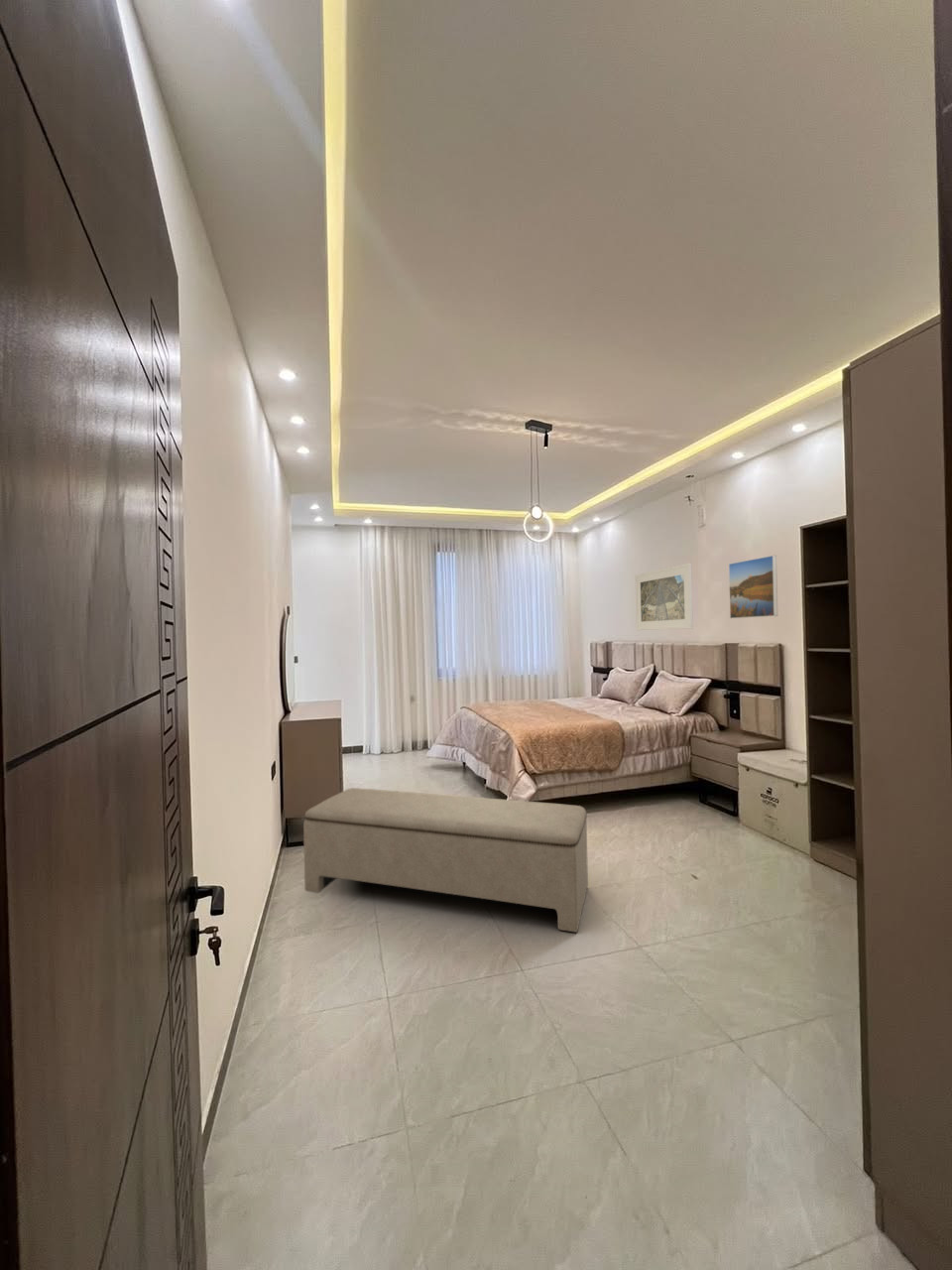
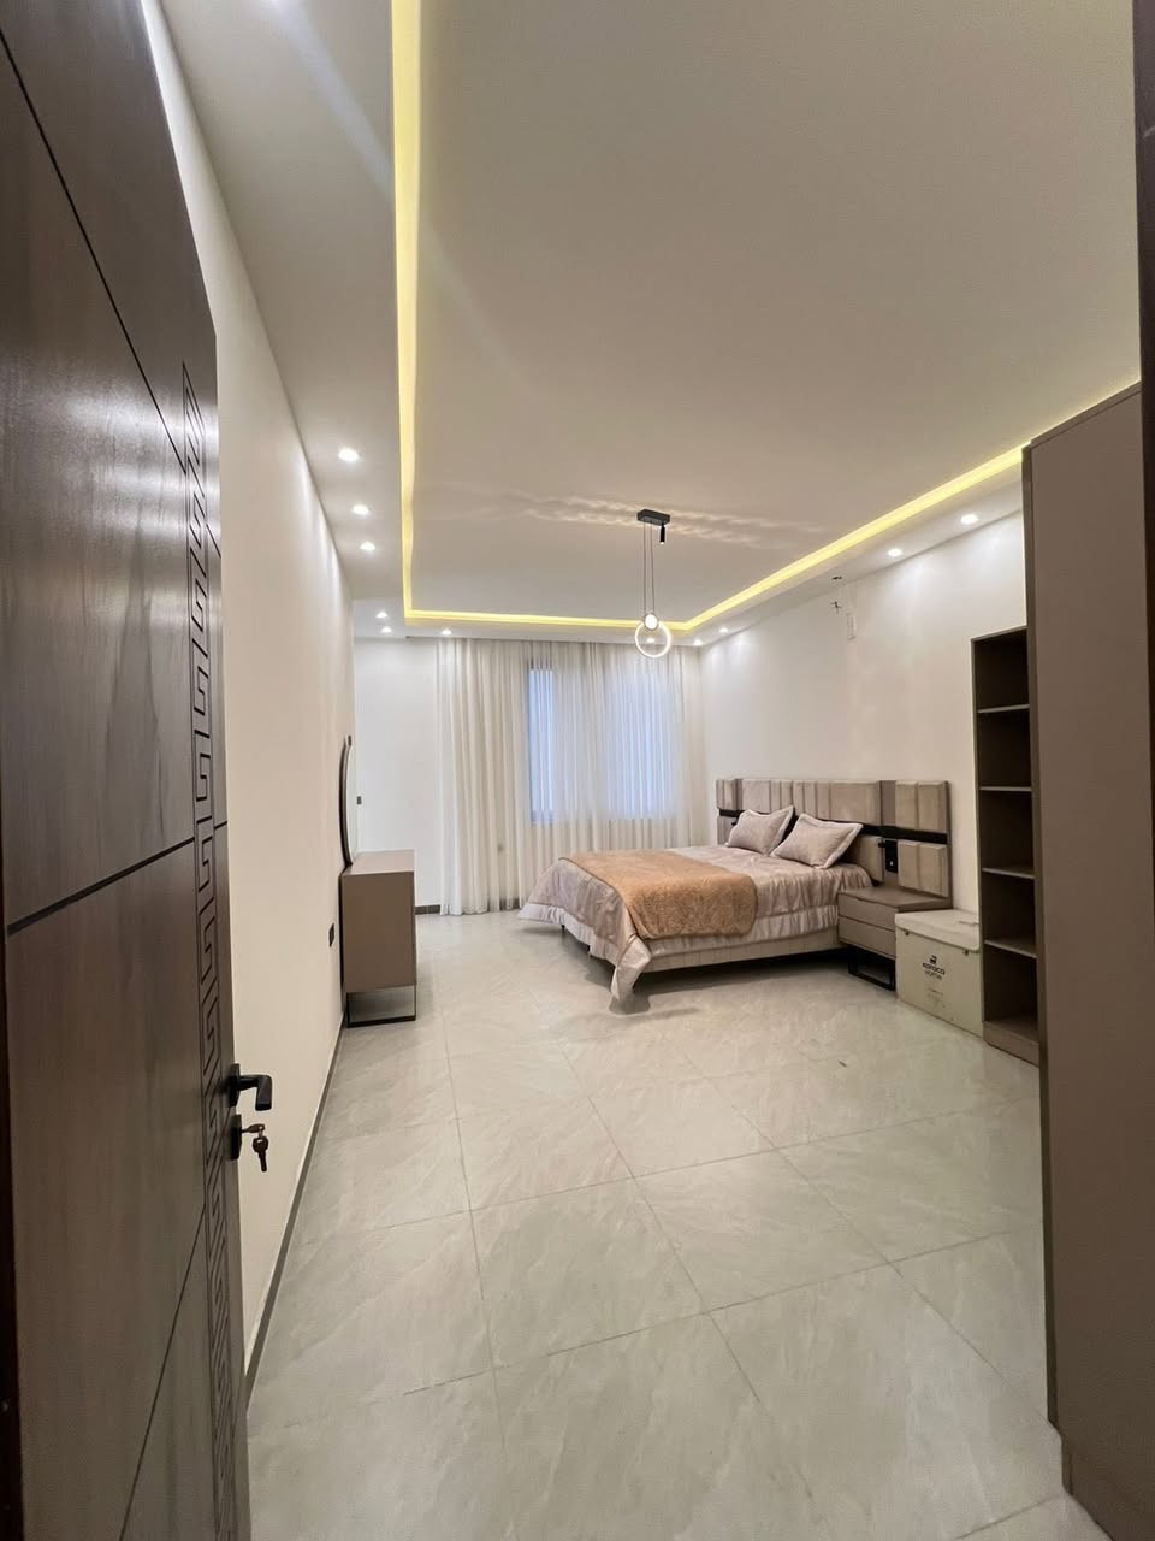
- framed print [728,555,778,619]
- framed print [634,563,694,631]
- bench [302,787,589,933]
